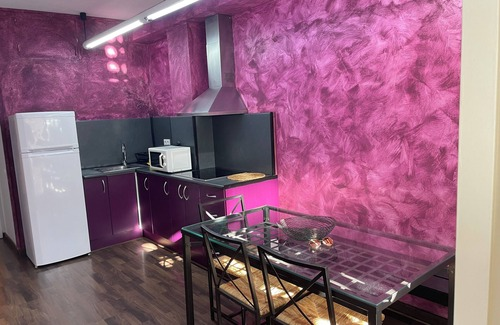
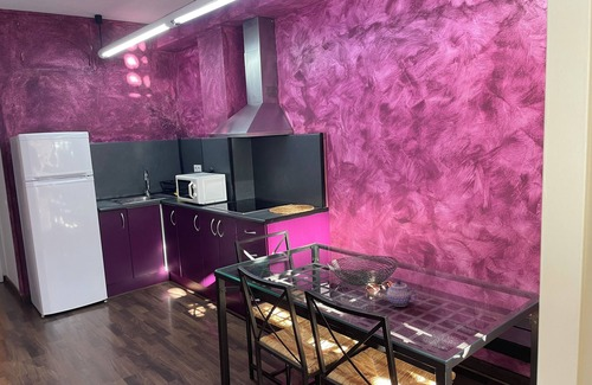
+ teapot [382,280,418,308]
